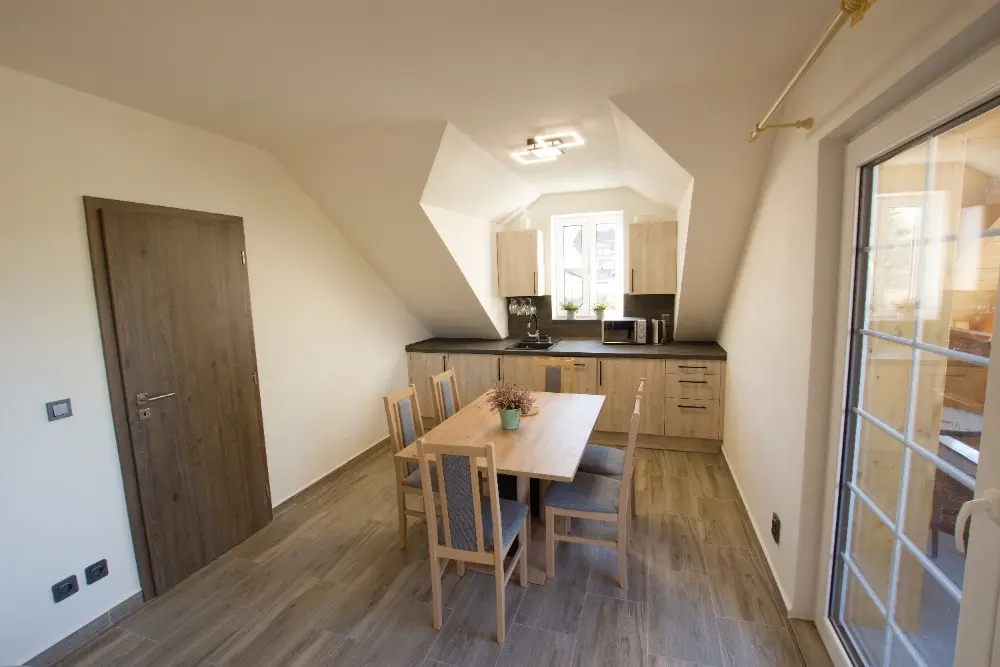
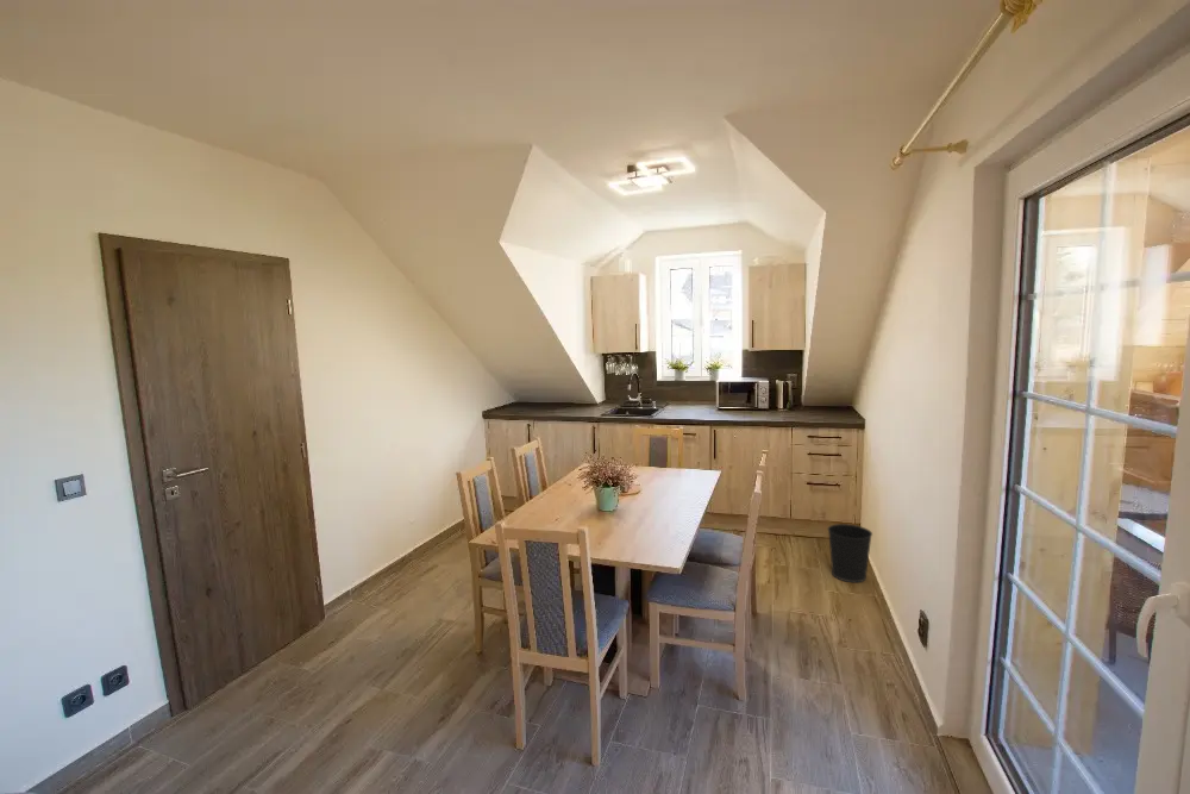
+ wastebasket [827,523,873,583]
